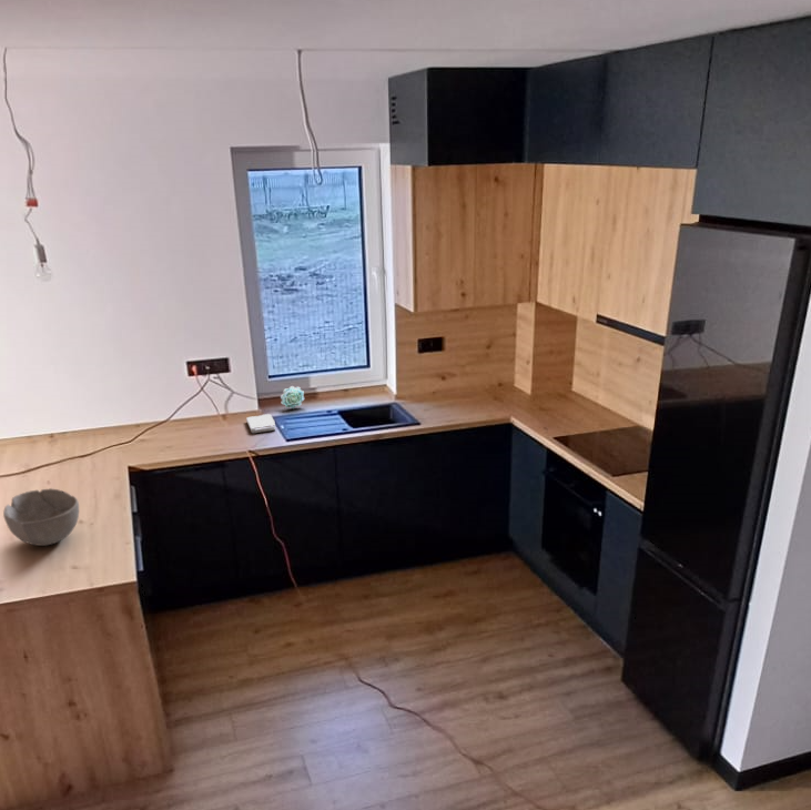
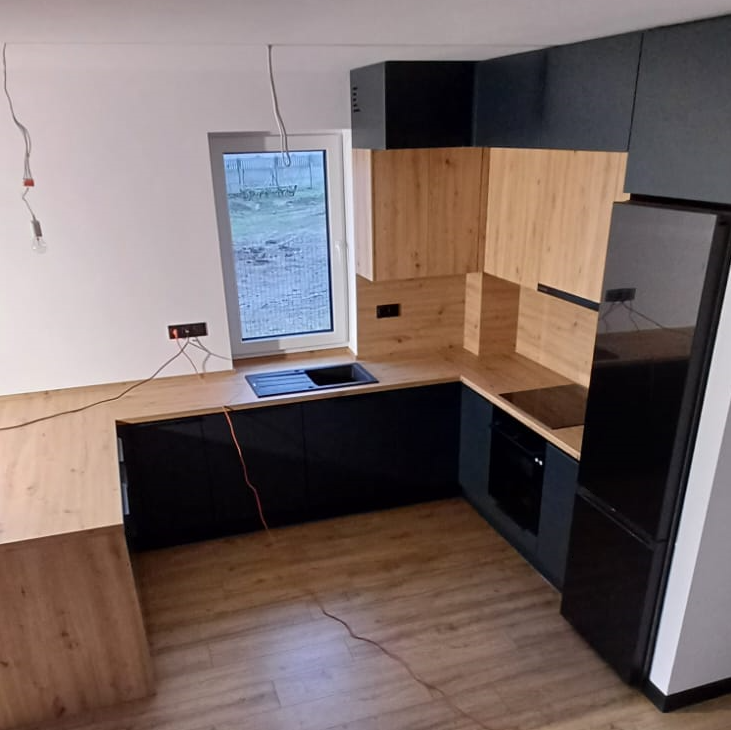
- succulent plant [280,385,305,409]
- washcloth [245,413,276,434]
- bowl [2,487,80,547]
